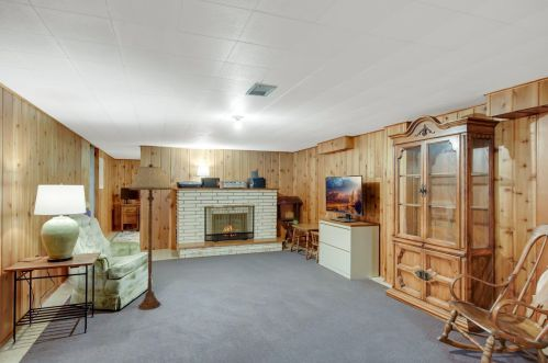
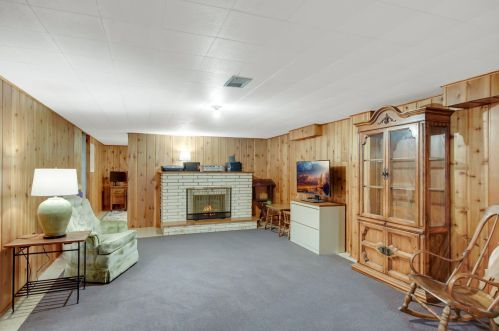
- floor lamp [127,163,174,310]
